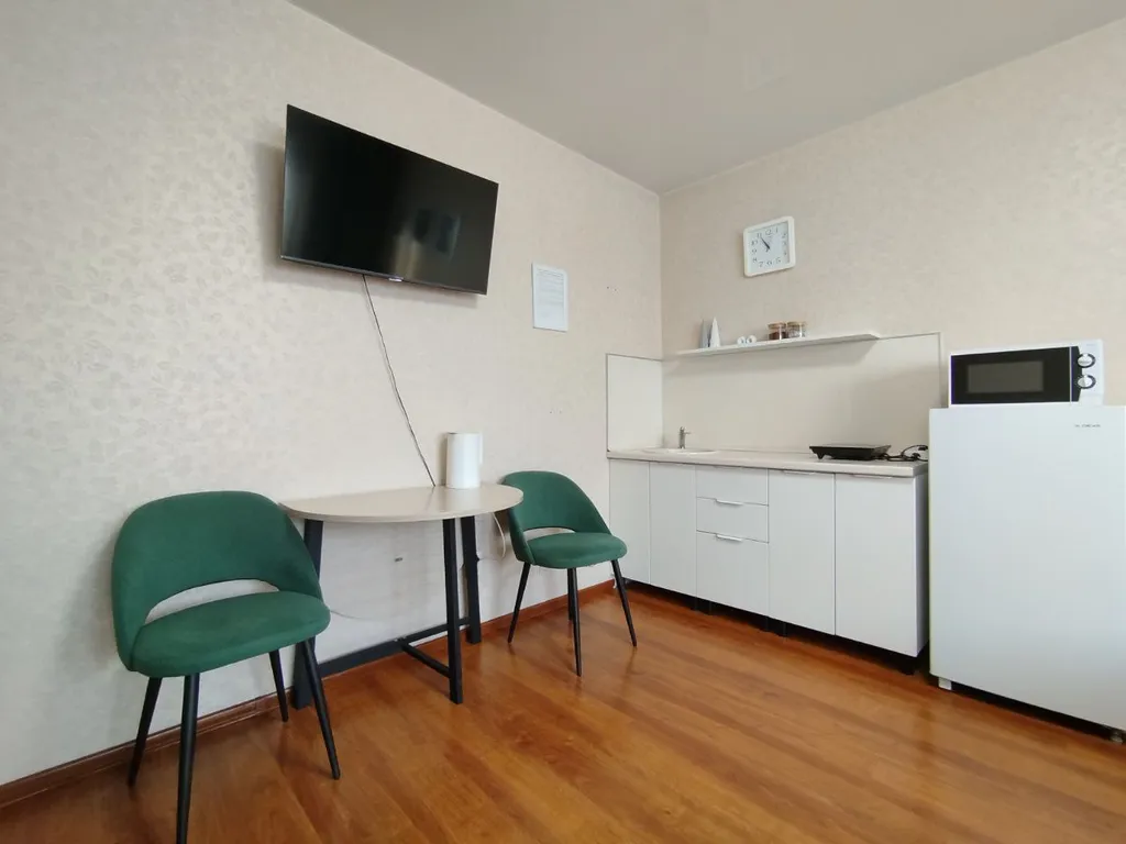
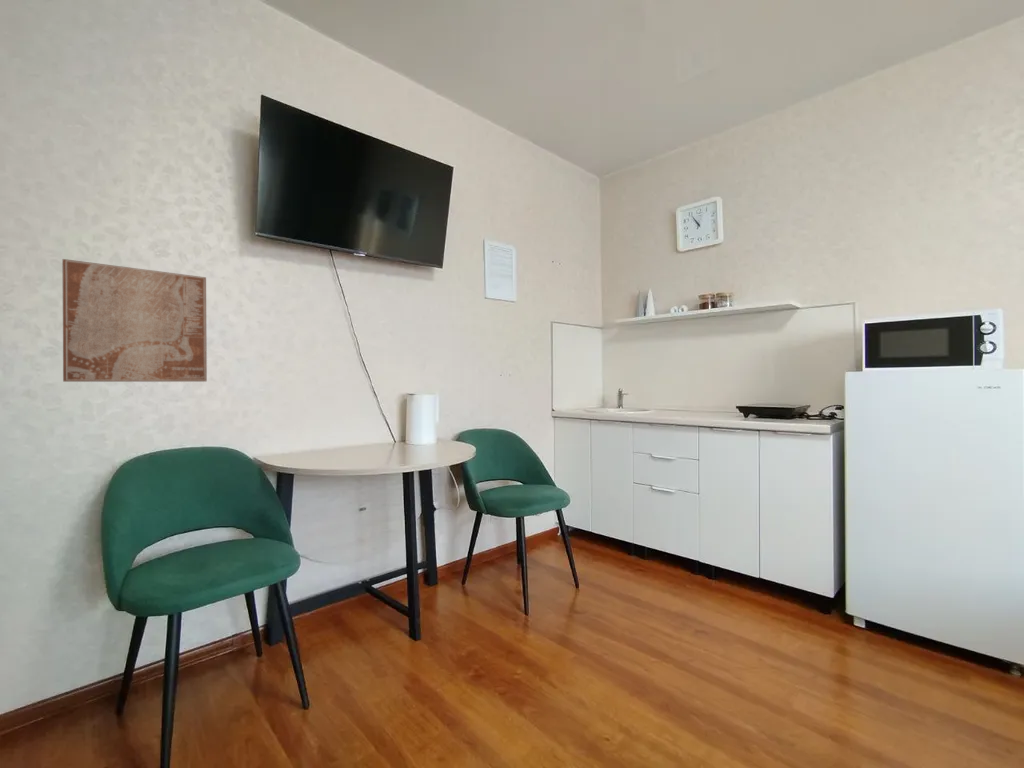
+ wall art [61,258,208,383]
